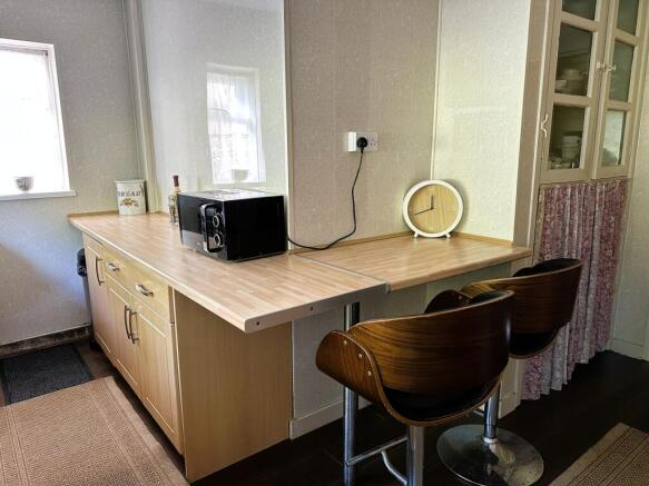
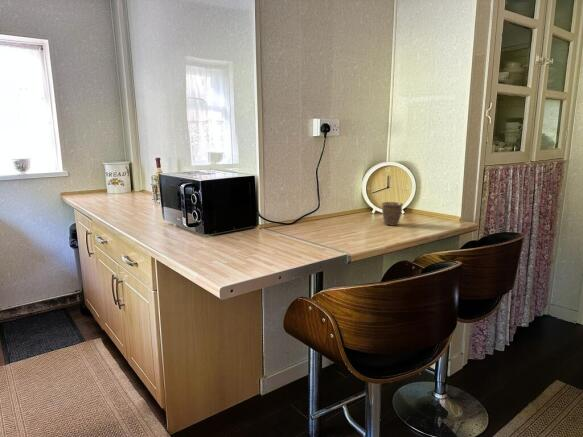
+ mug [380,201,404,226]
